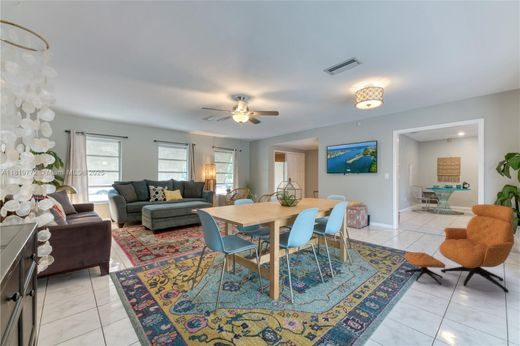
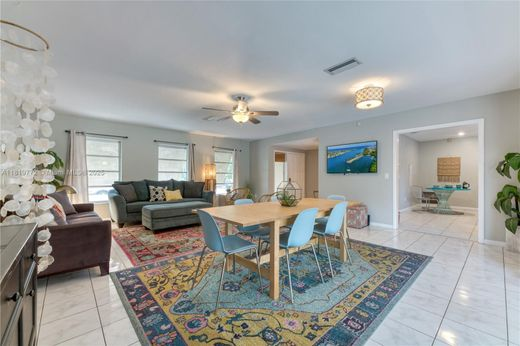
- armchair [404,203,515,294]
